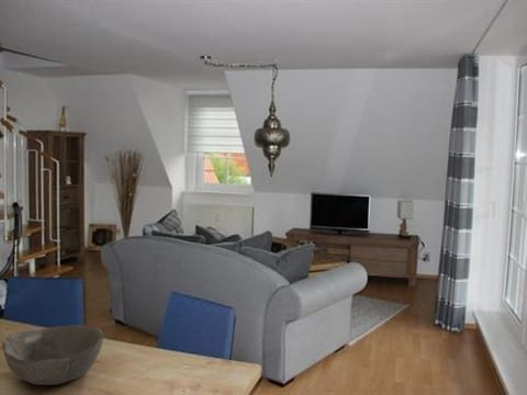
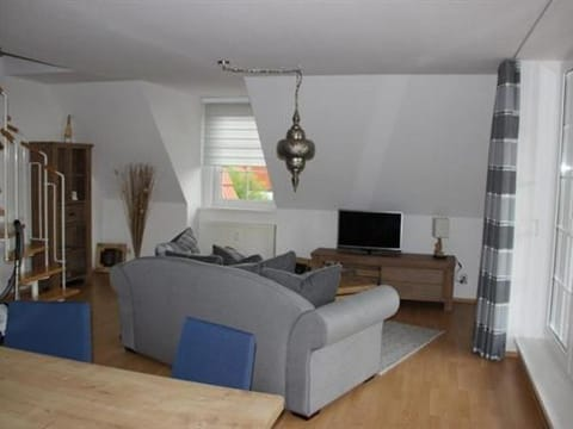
- bowl [1,324,104,386]
